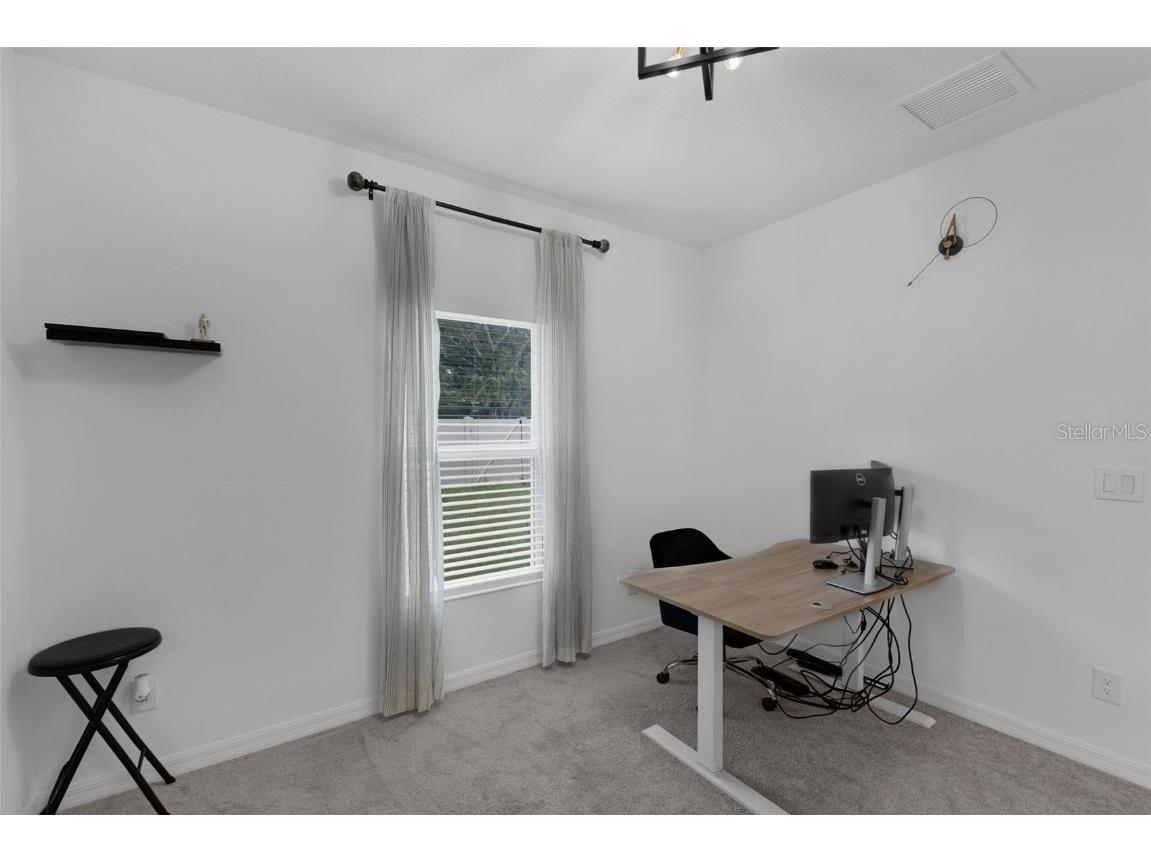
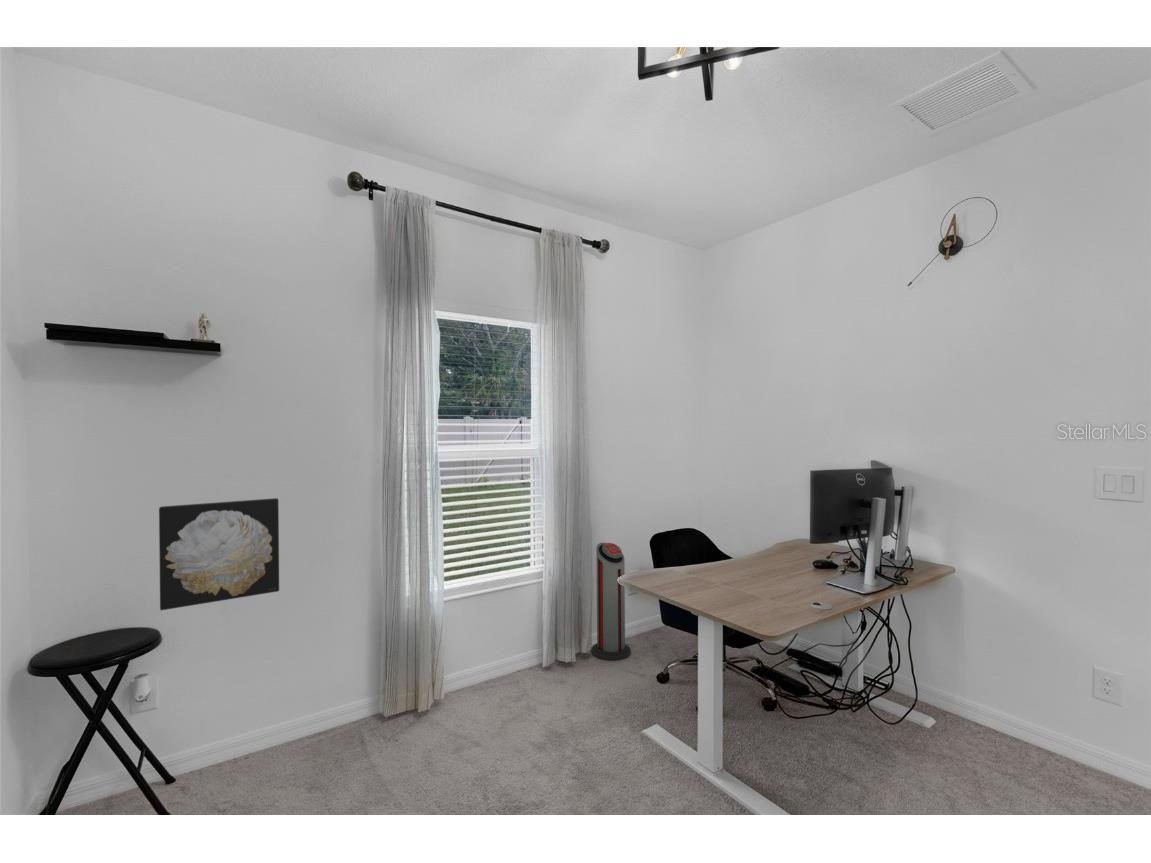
+ air purifier [591,541,632,662]
+ wall art [158,497,280,611]
